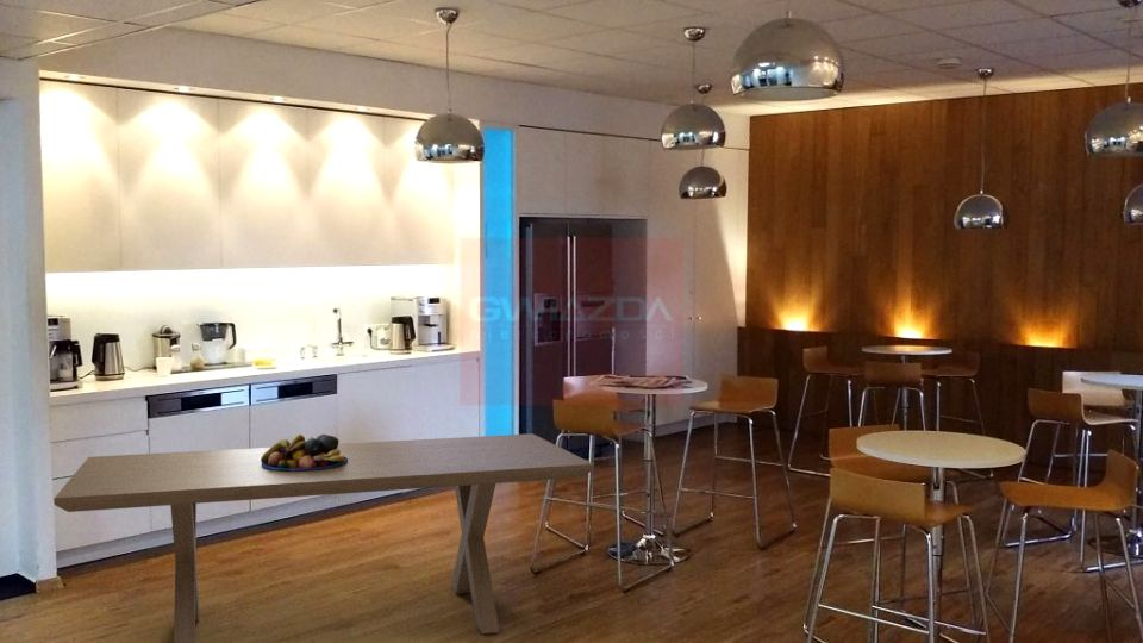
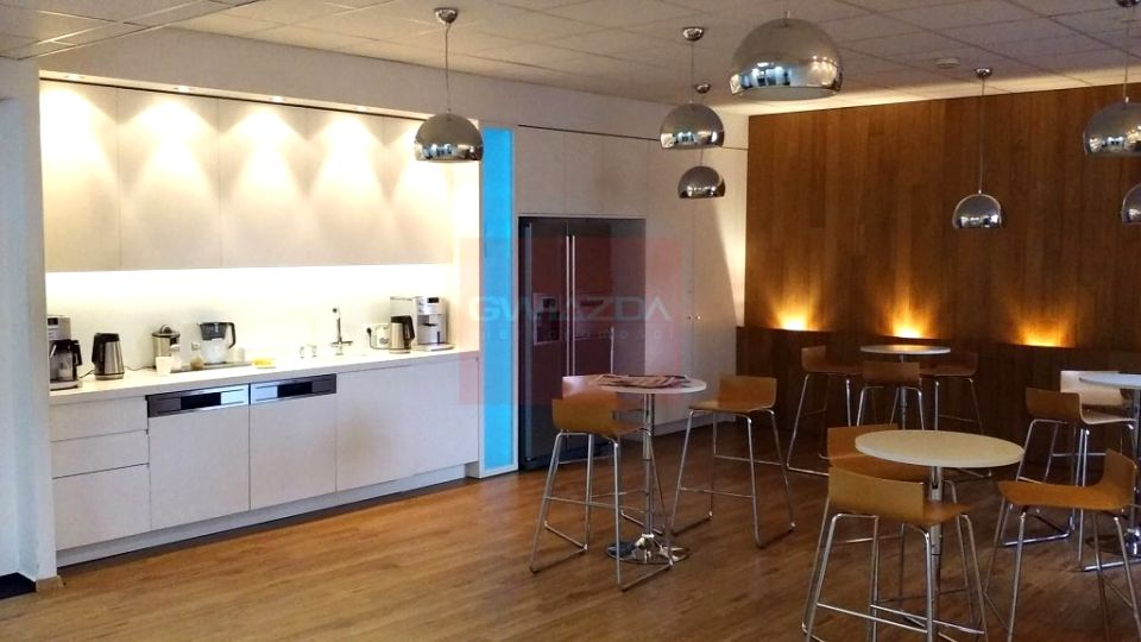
- dining table [52,432,595,643]
- fruit bowl [261,433,348,470]
